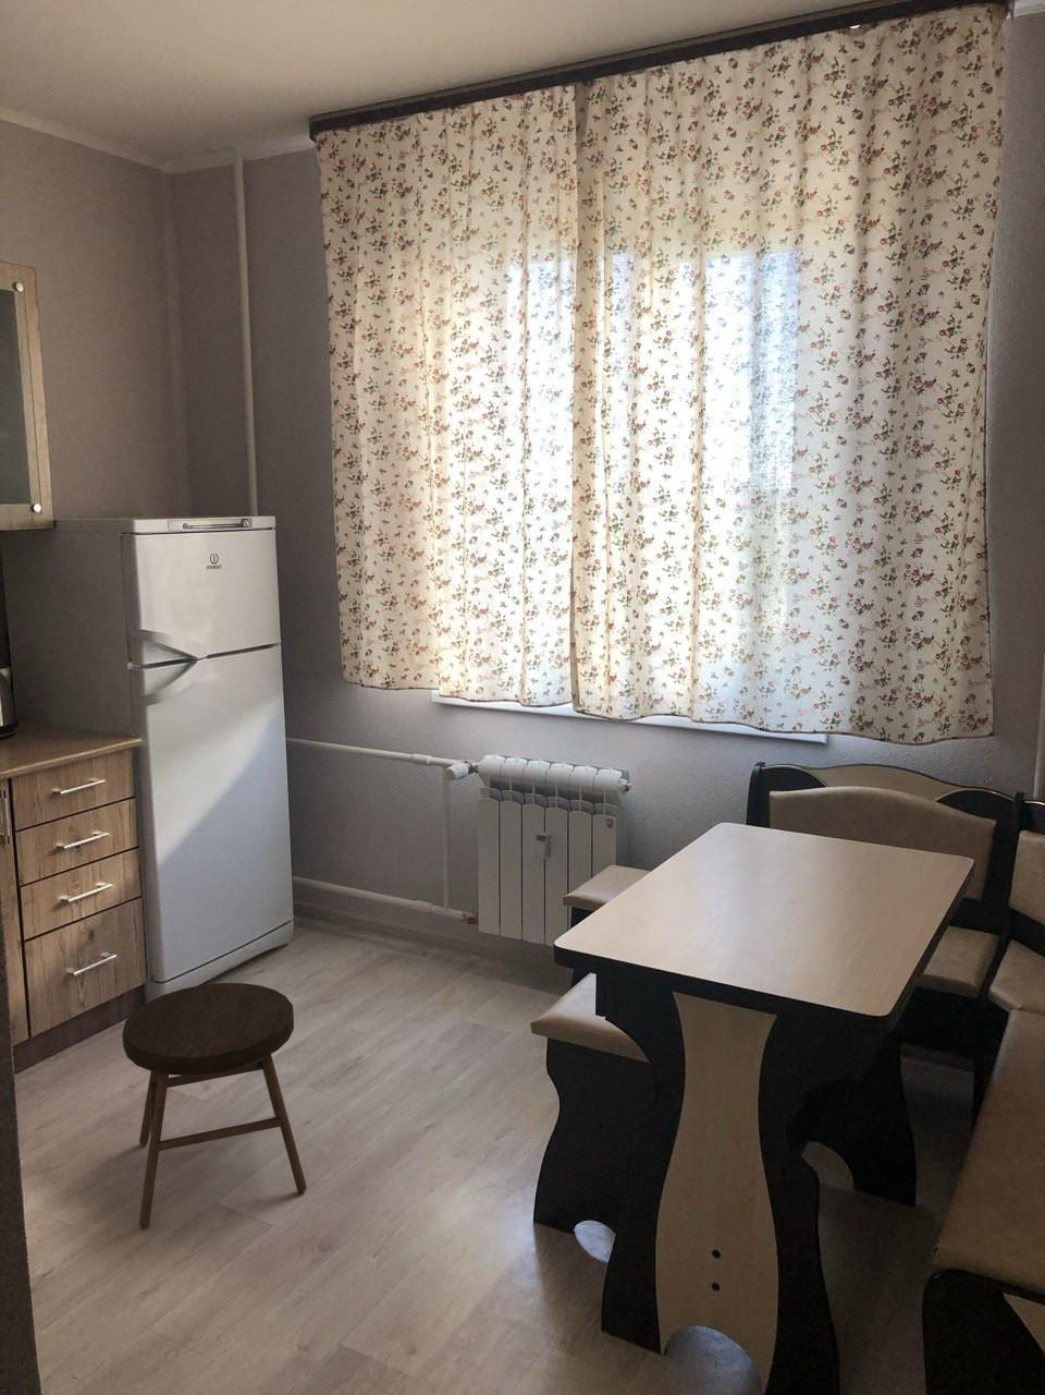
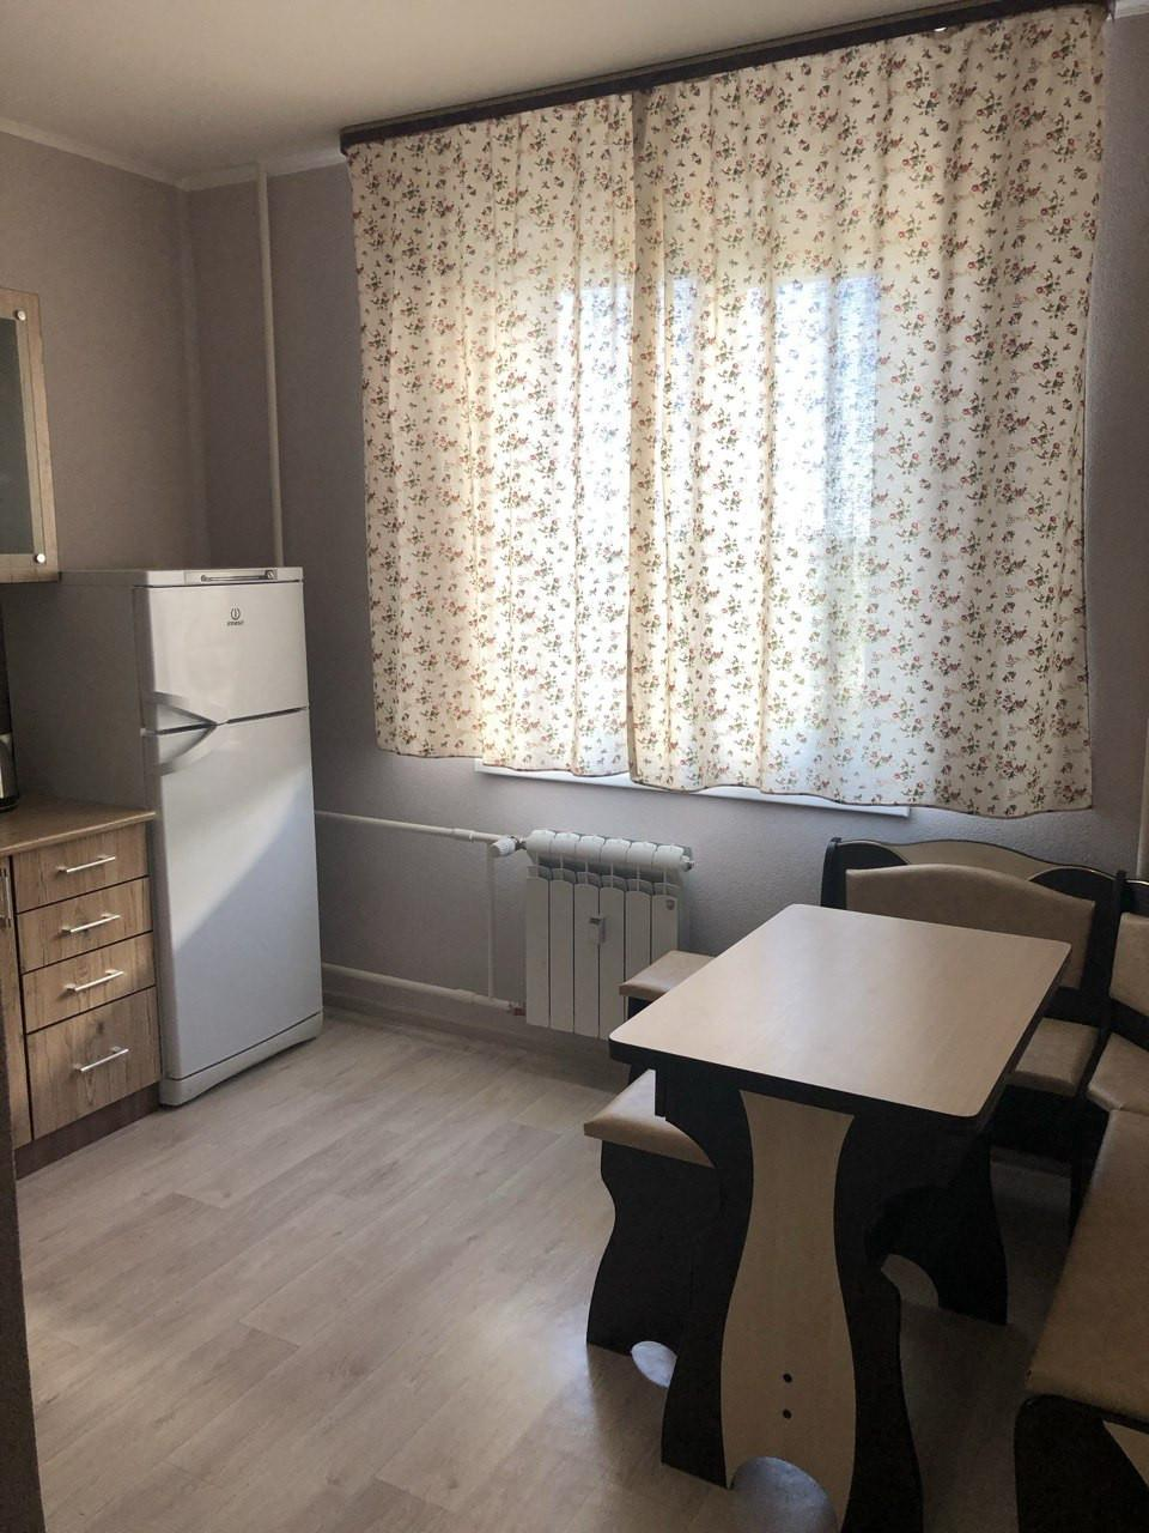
- stool [121,982,308,1229]
